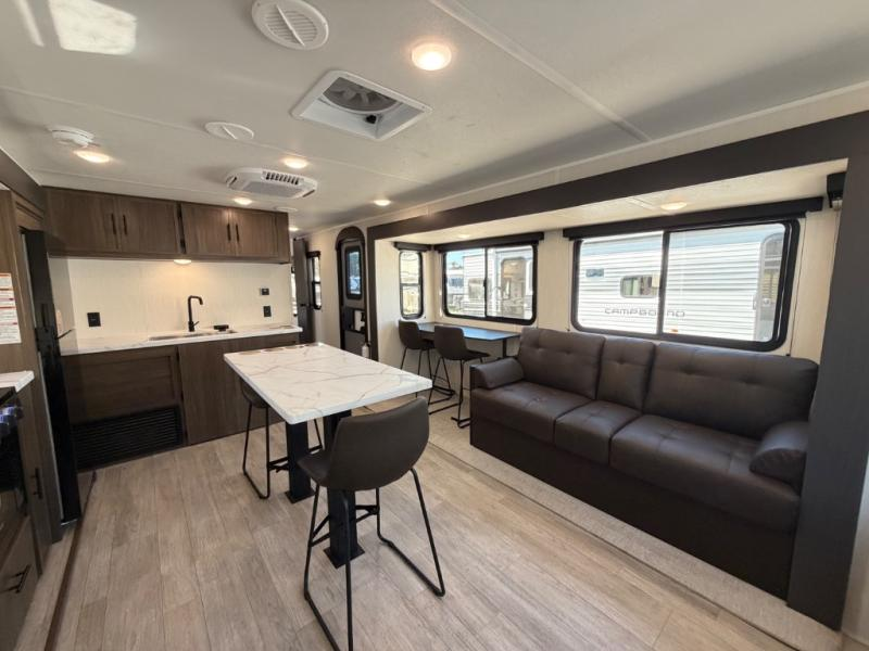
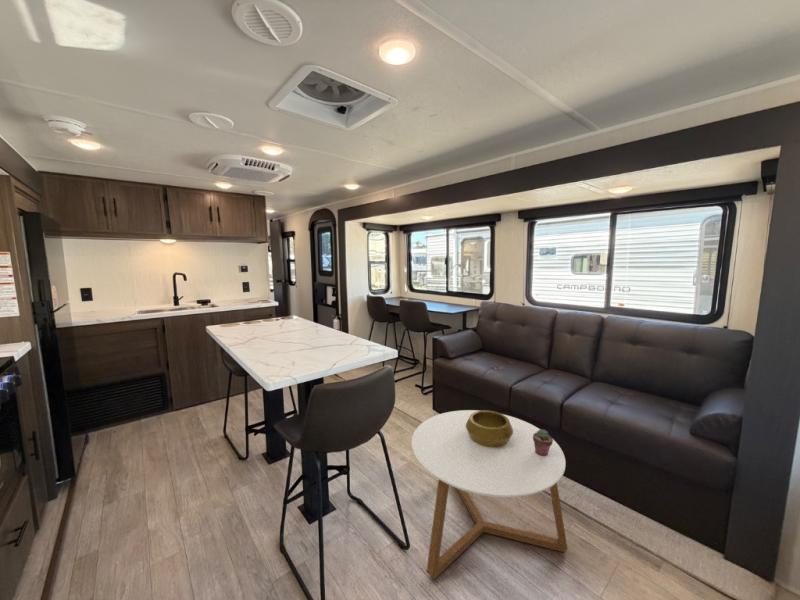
+ coffee table [411,409,568,580]
+ potted succulent [533,428,554,456]
+ decorative bowl [466,409,513,448]
